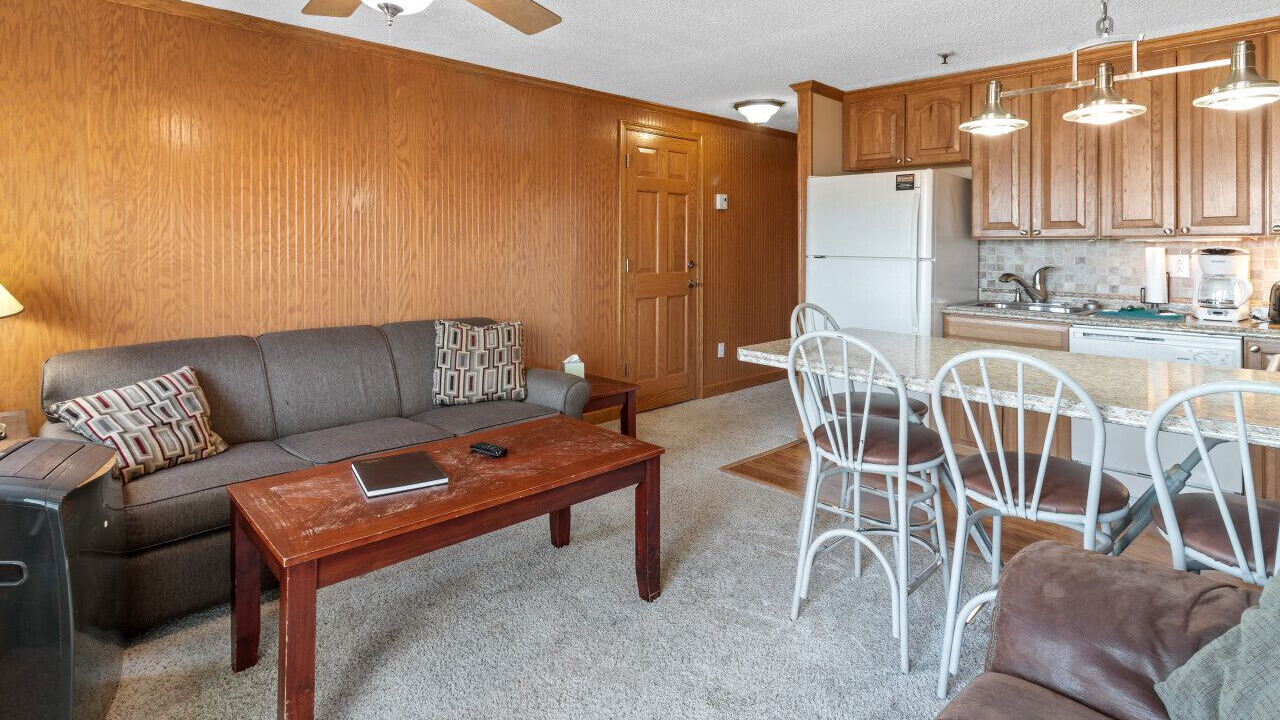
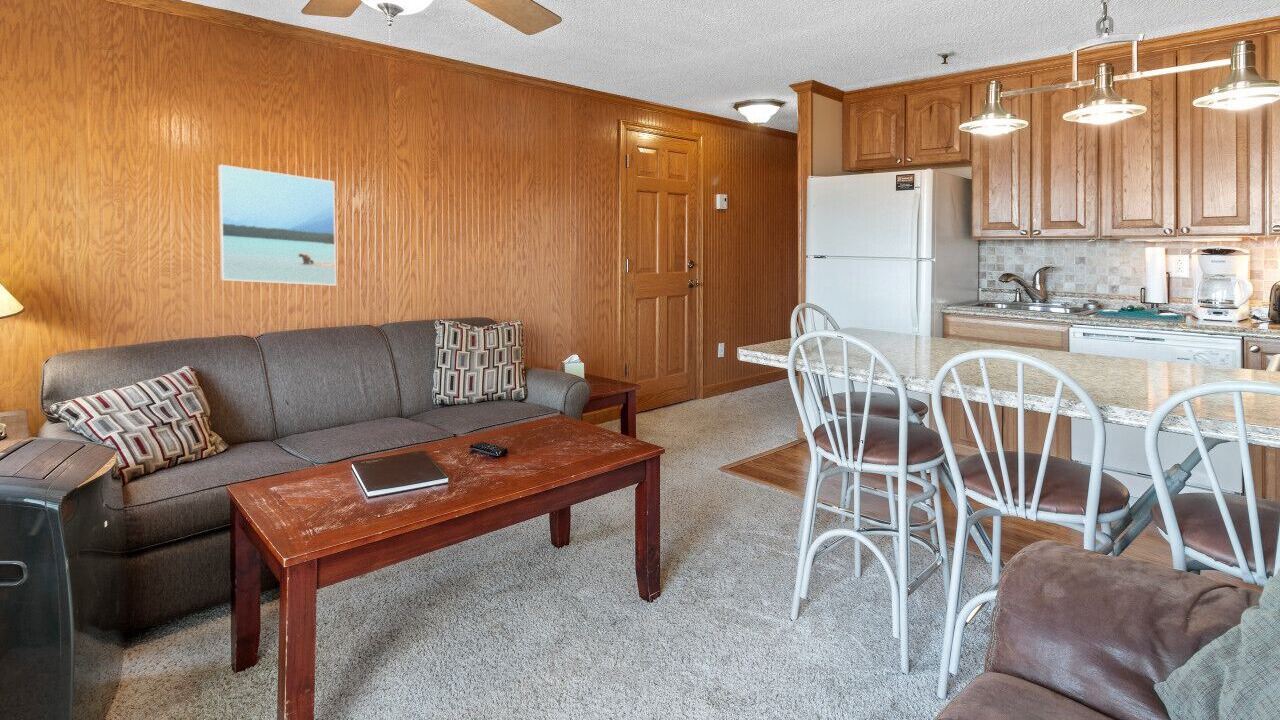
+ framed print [217,163,337,287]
